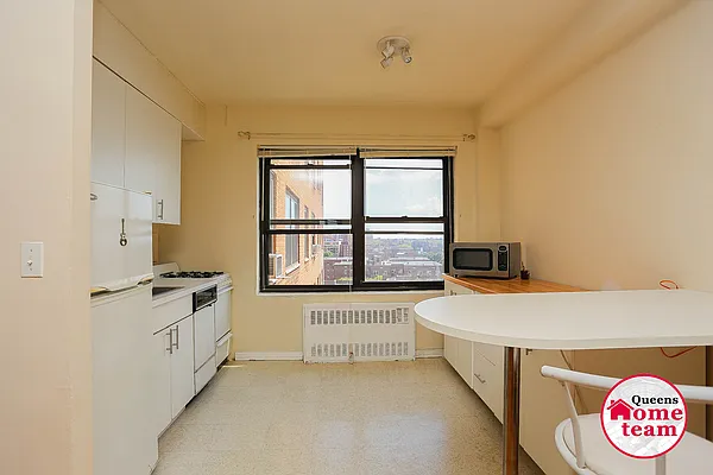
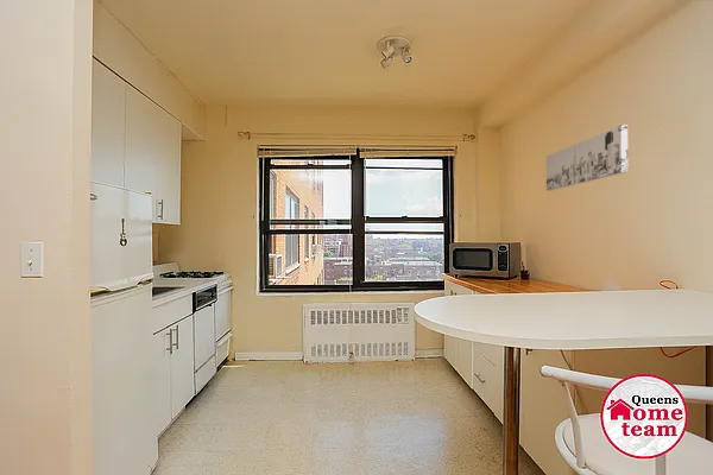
+ wall art [545,124,629,192]
